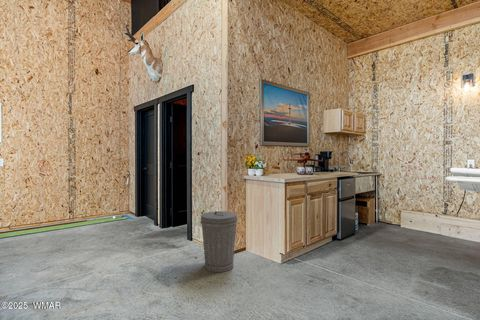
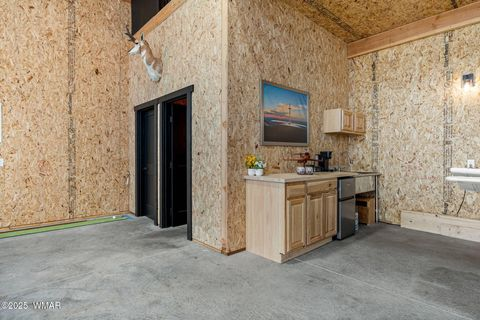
- trash can [199,210,239,273]
